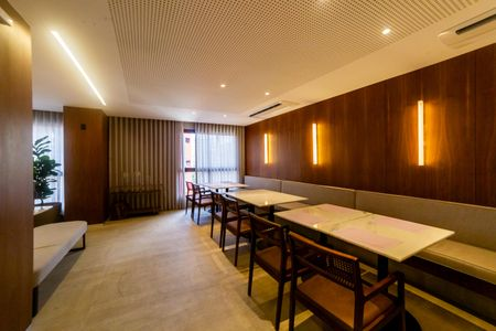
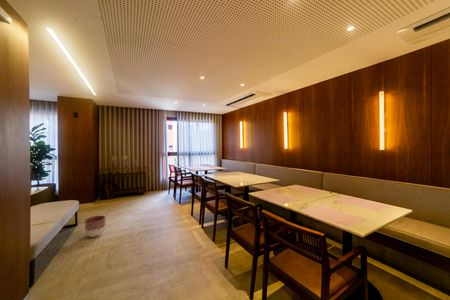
+ planter [84,215,106,238]
